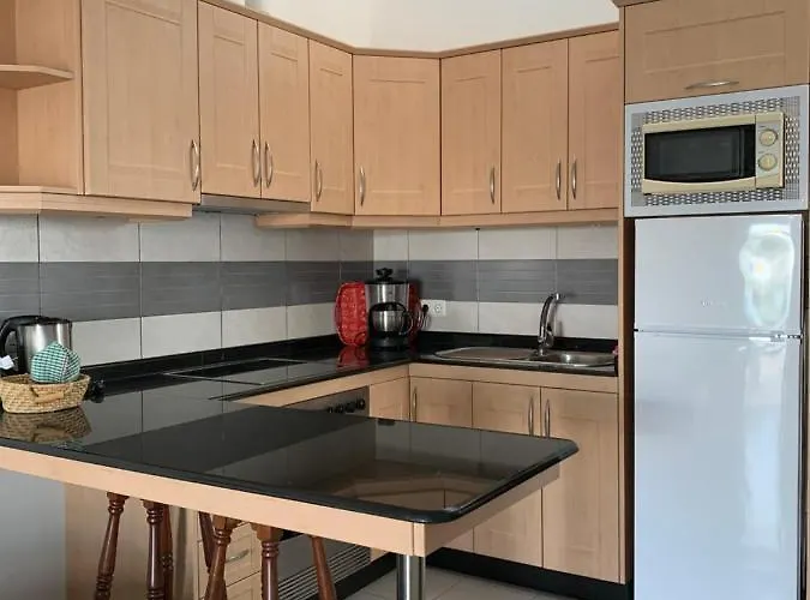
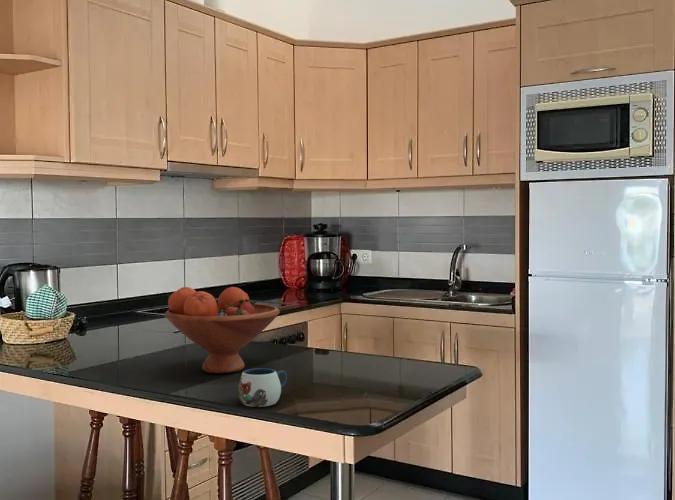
+ fruit bowl [164,286,280,374]
+ mug [237,367,288,408]
